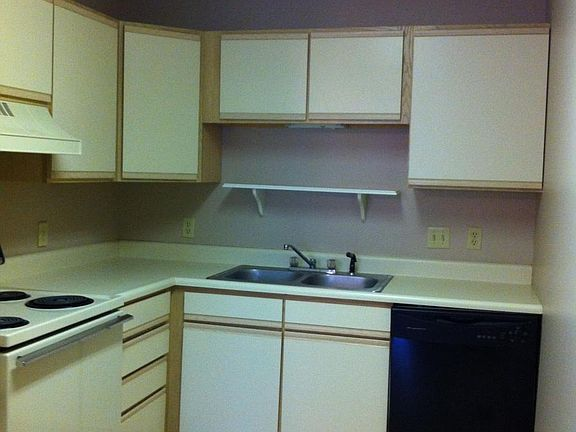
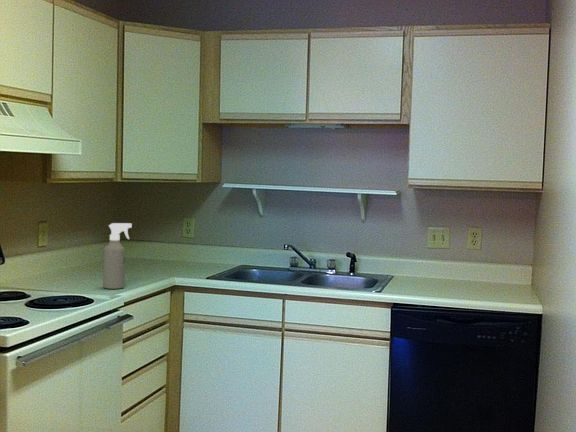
+ spray bottle [102,222,133,290]
